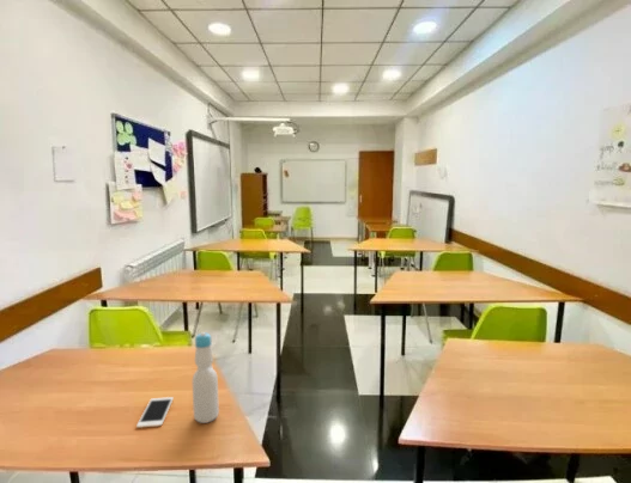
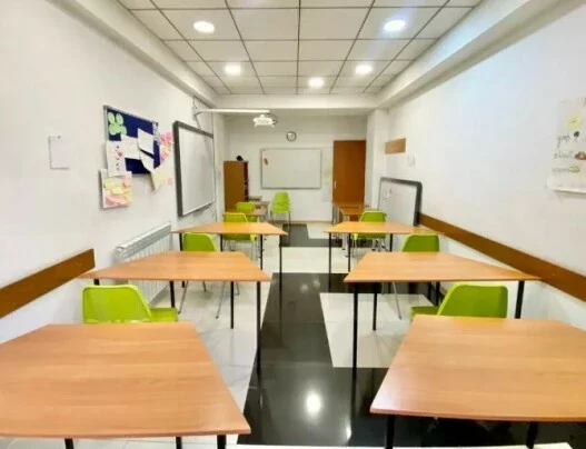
- cell phone [135,396,175,429]
- bottle [192,332,220,424]
